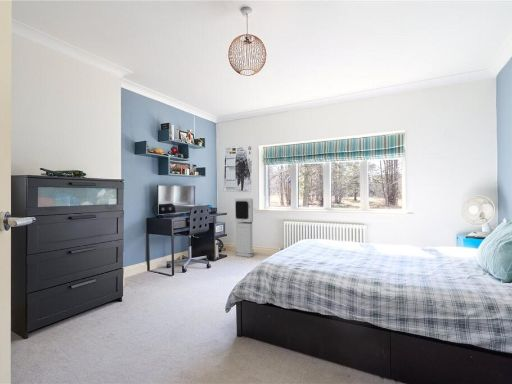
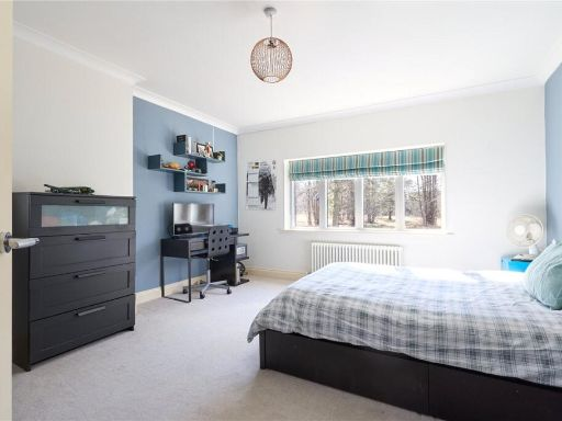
- air purifier [234,197,254,258]
